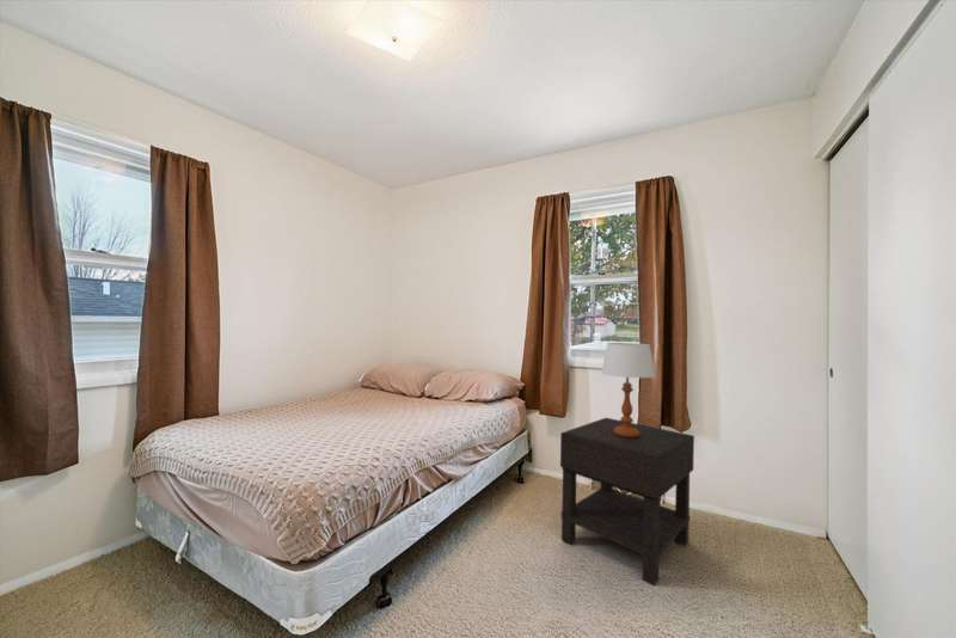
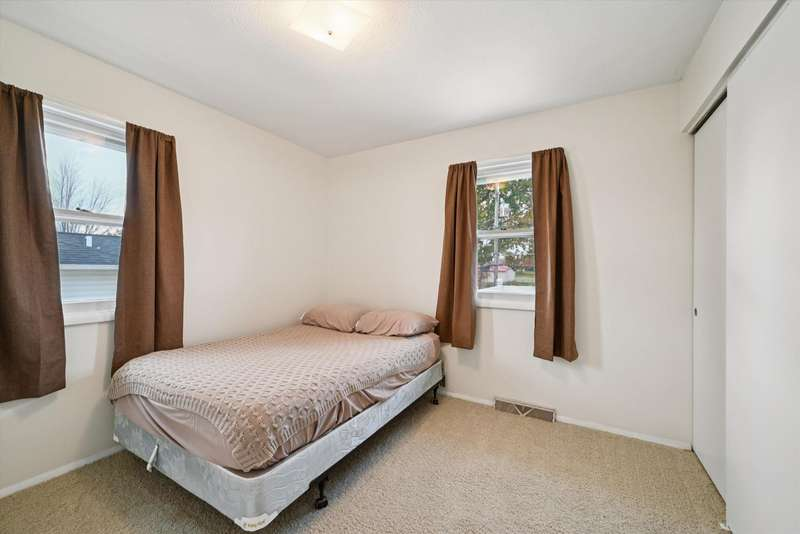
- table lamp [600,342,656,438]
- nightstand [559,417,695,587]
